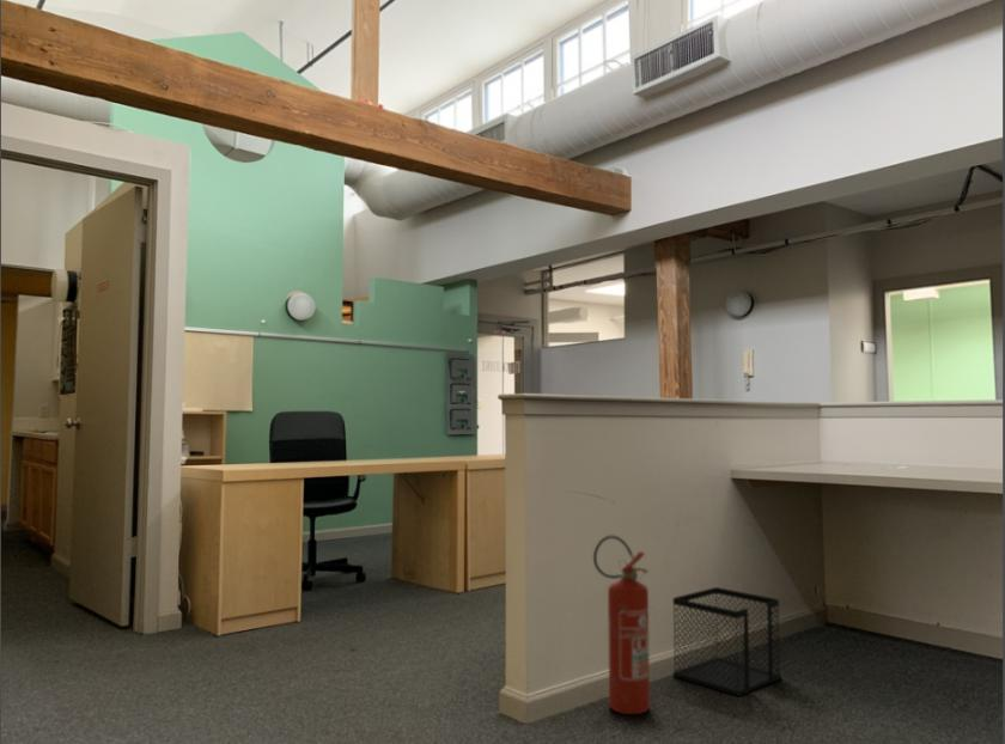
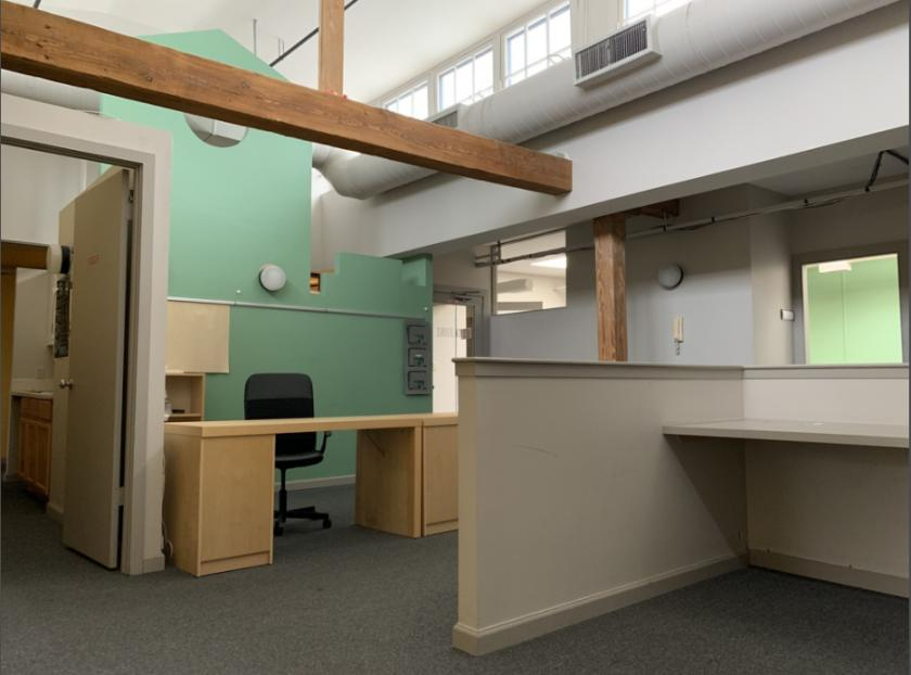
- fire extinguisher [592,535,651,715]
- wastebasket [671,586,782,697]
